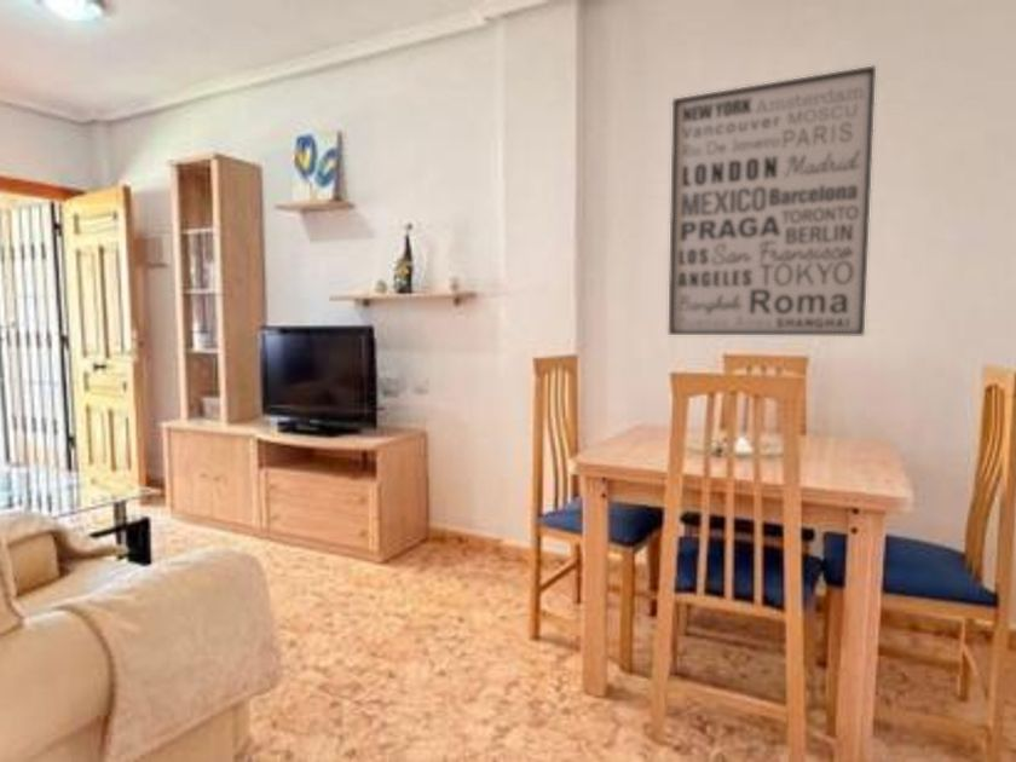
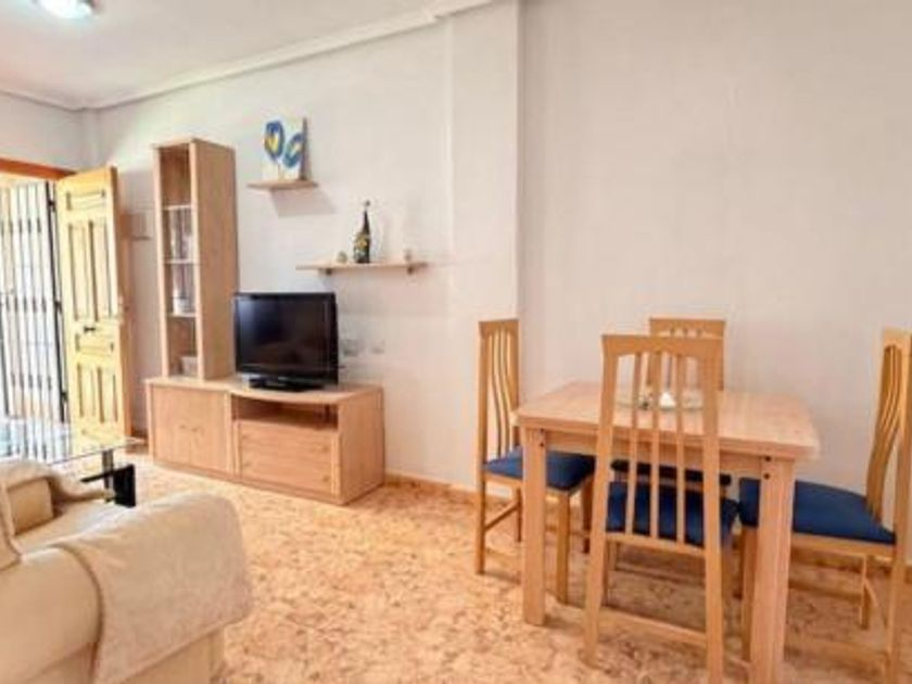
- wall art [668,64,877,337]
